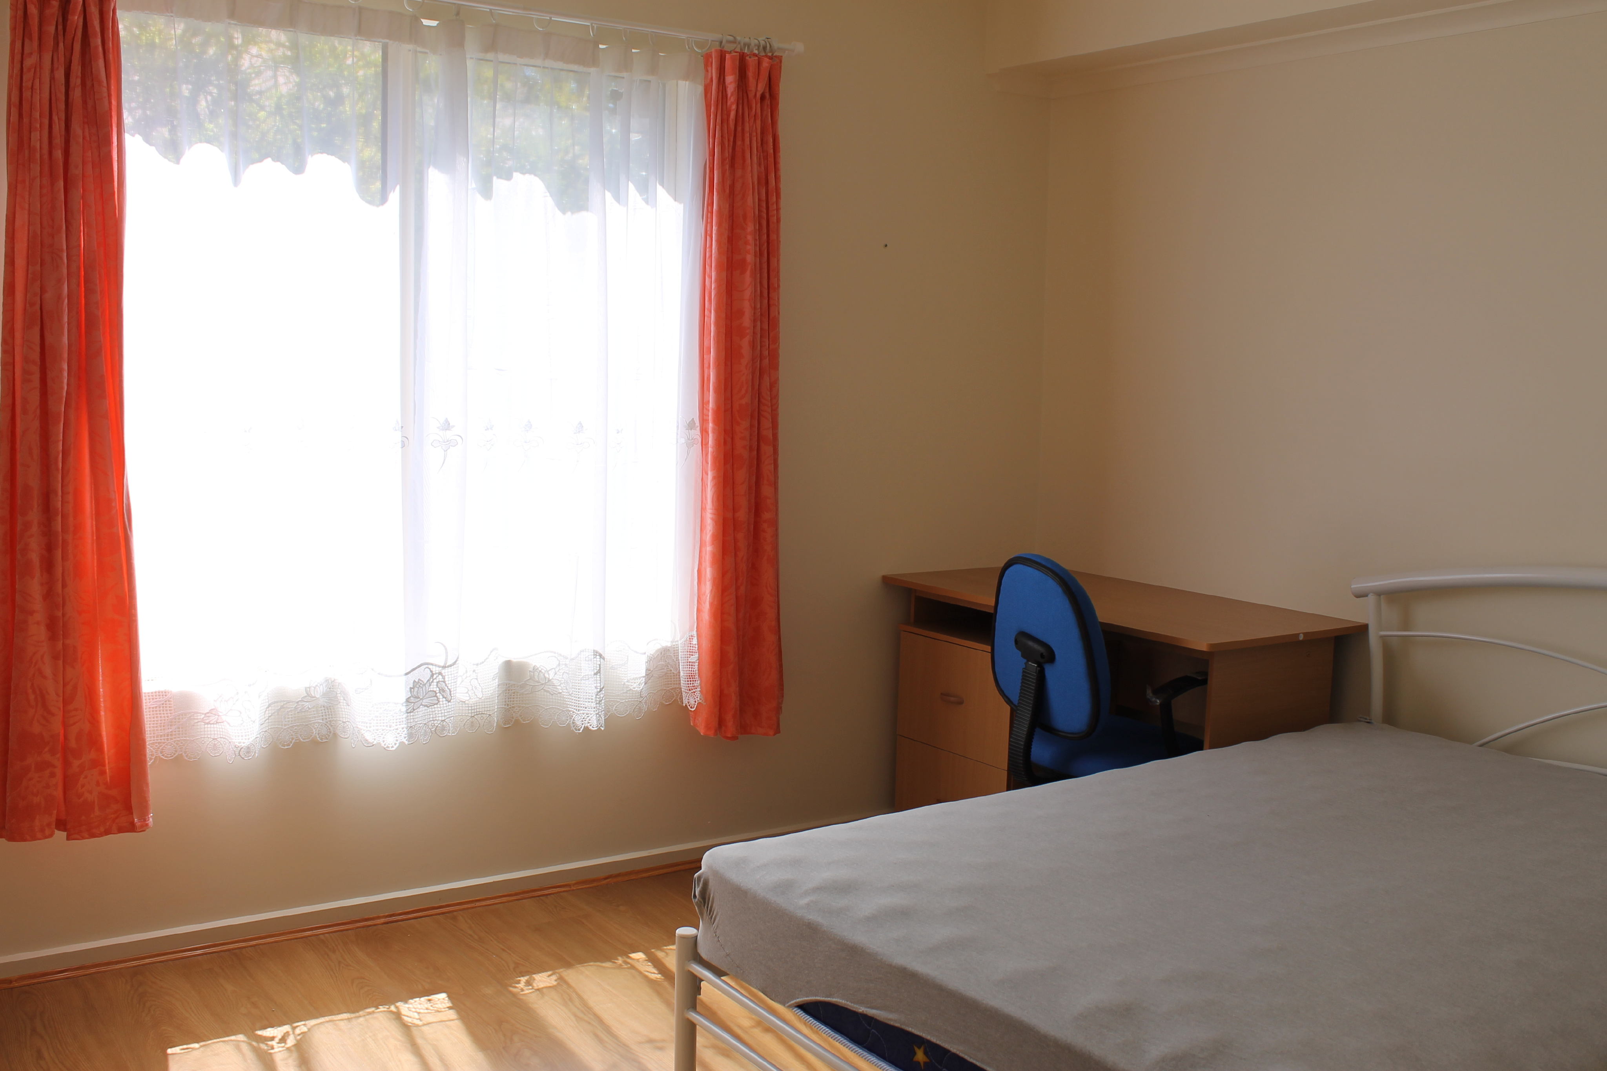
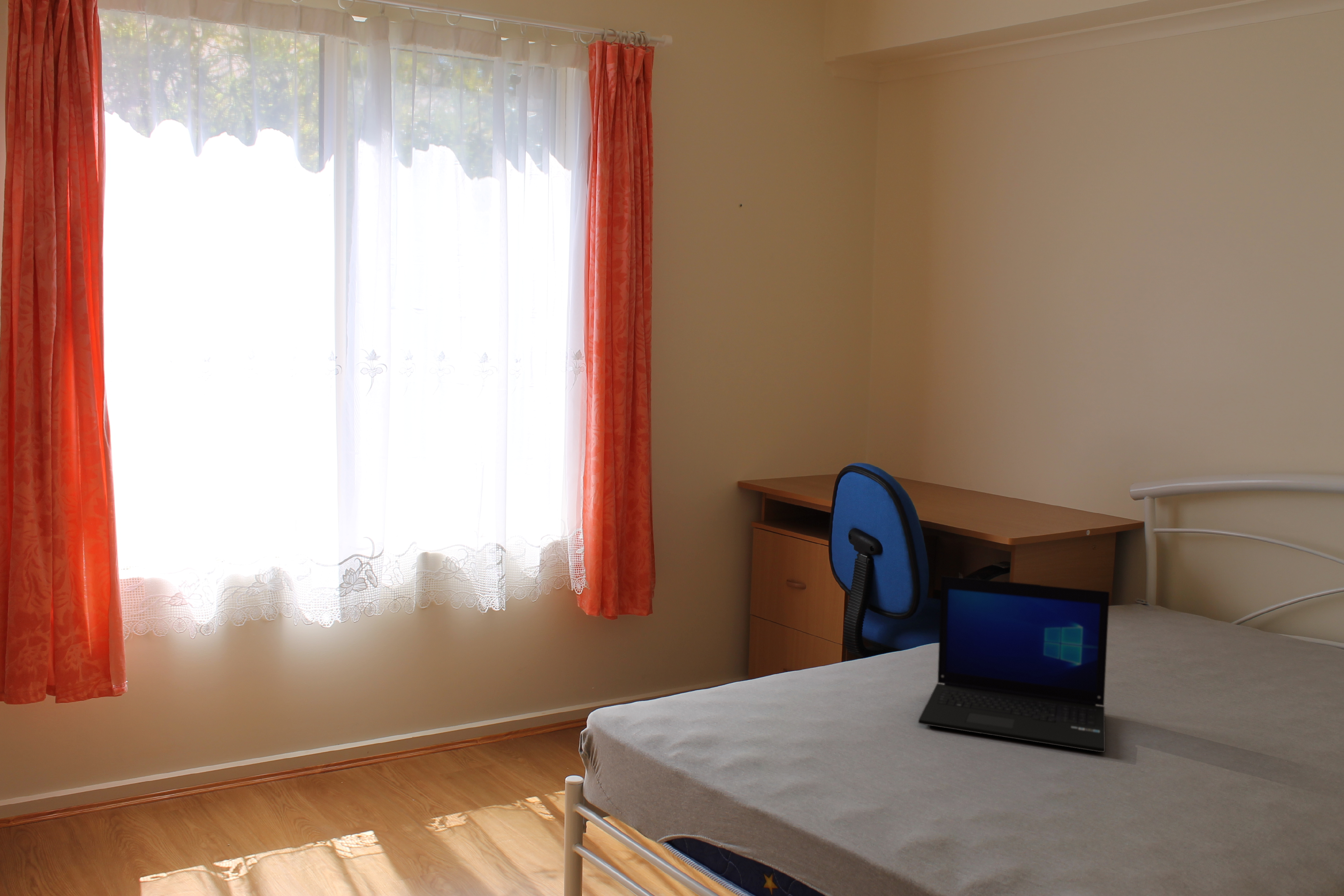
+ laptop [918,576,1110,753]
